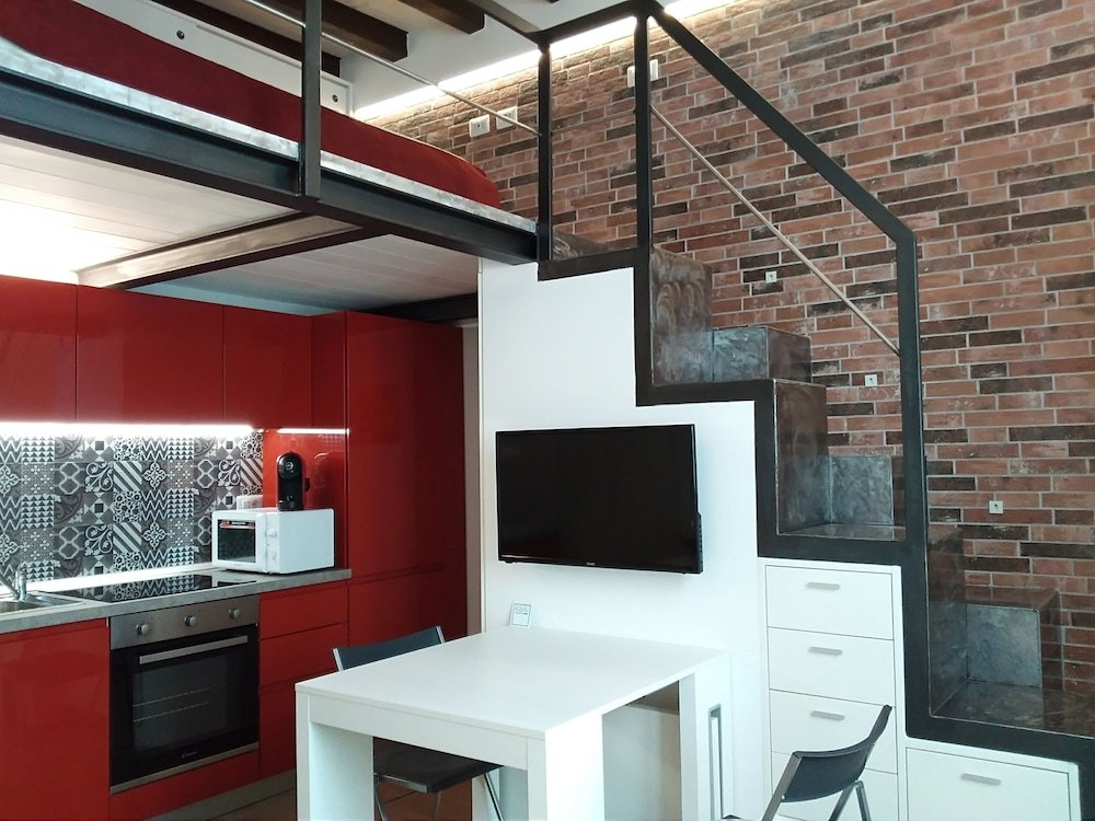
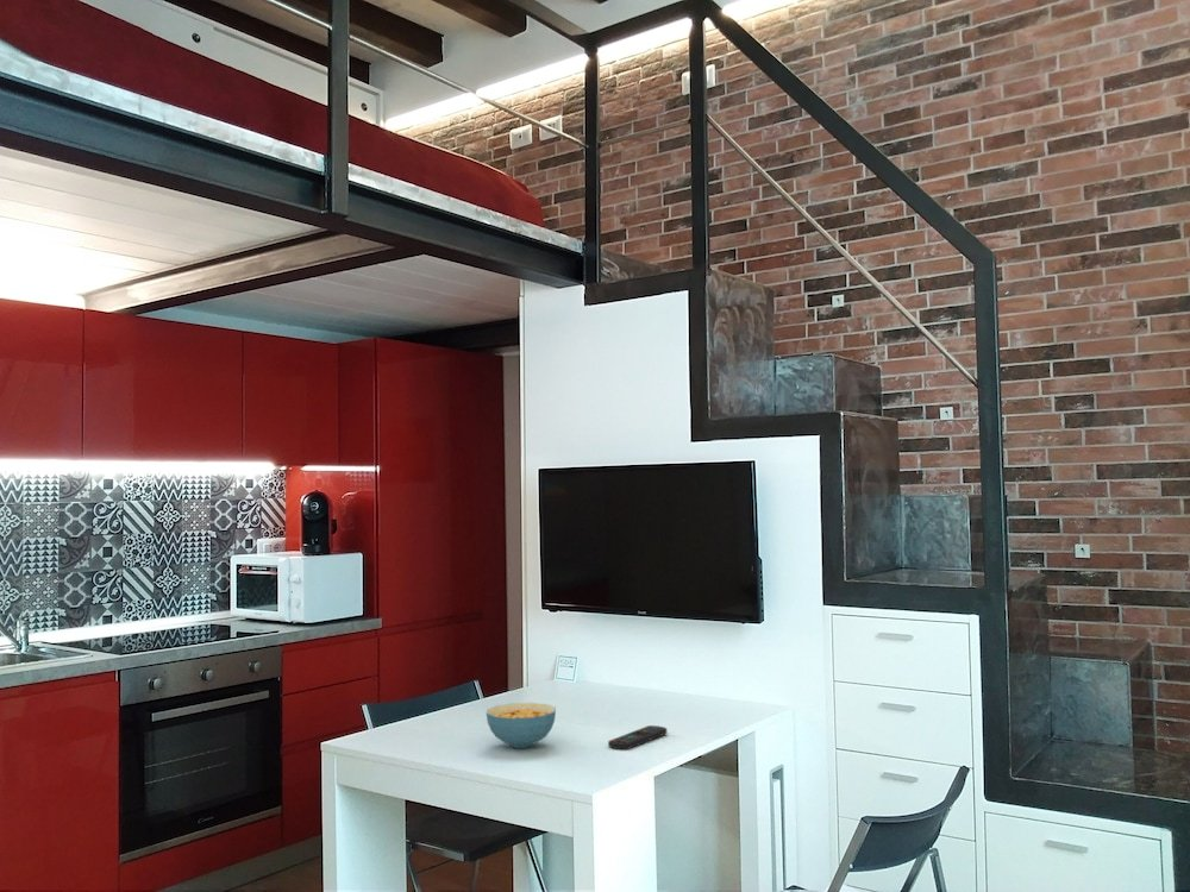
+ cereal bowl [486,702,557,749]
+ remote control [607,724,668,750]
